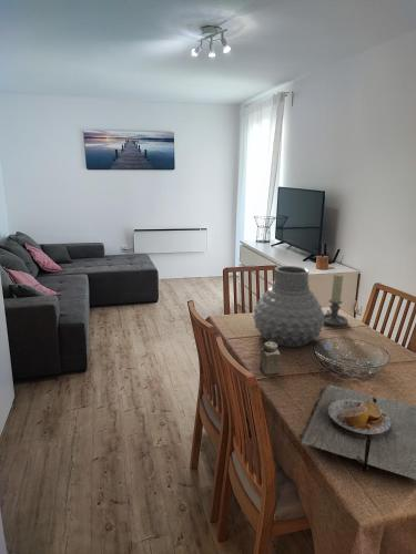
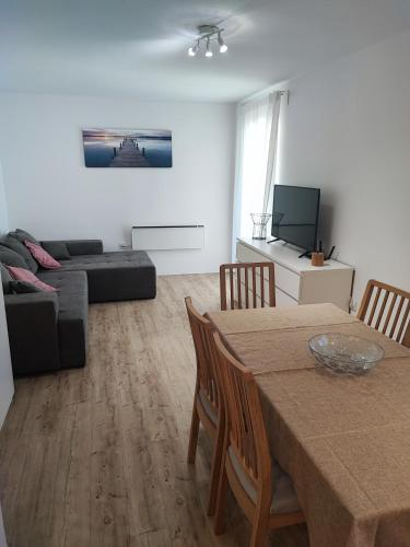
- plate [297,382,416,481]
- candle holder [324,273,349,327]
- salt shaker [258,341,281,376]
- vase [252,265,325,348]
